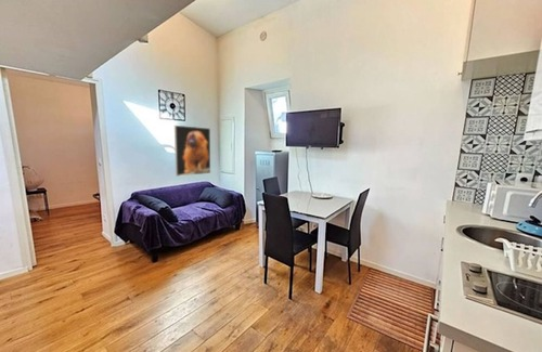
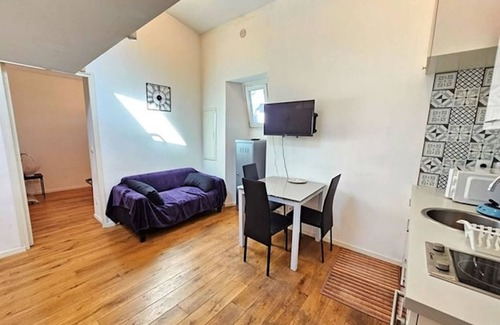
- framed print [173,125,211,178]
